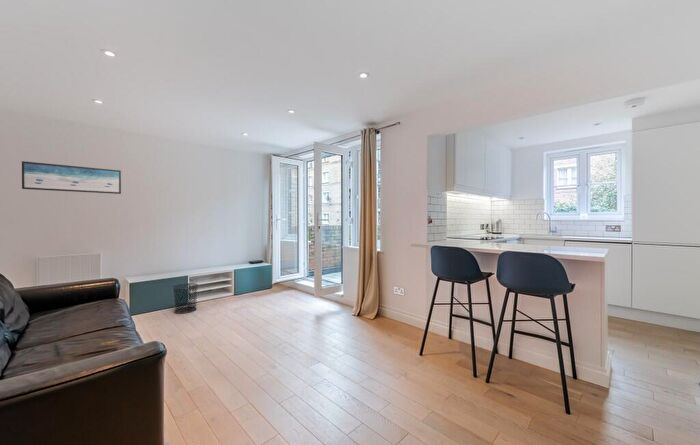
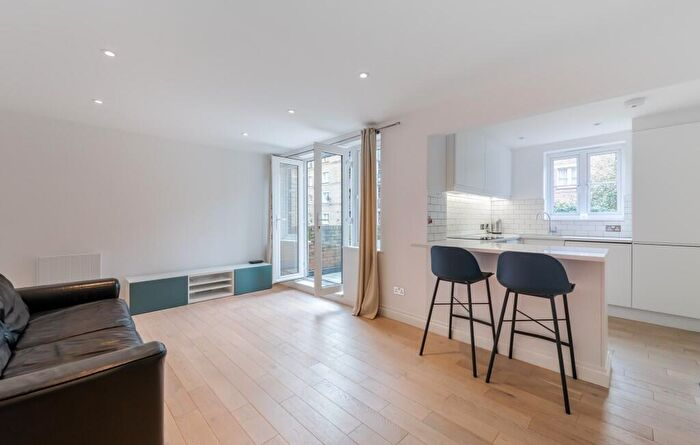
- wall art [21,160,122,195]
- waste bin [171,282,199,315]
